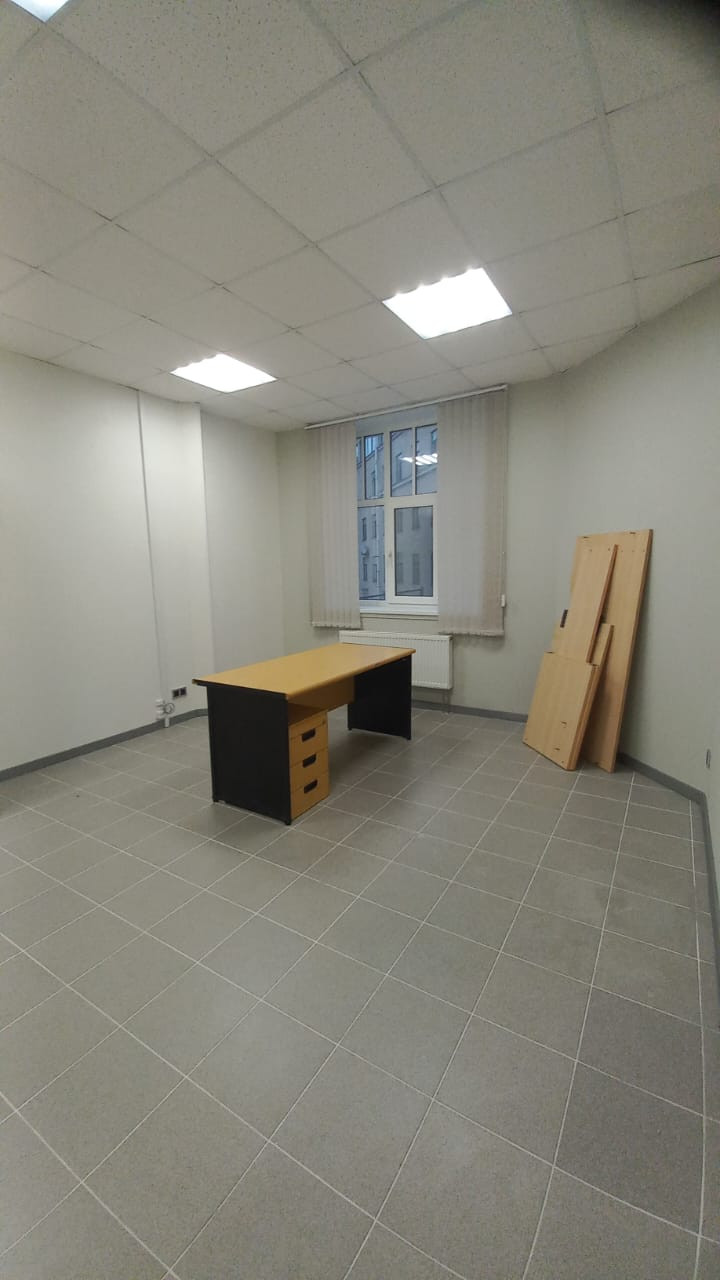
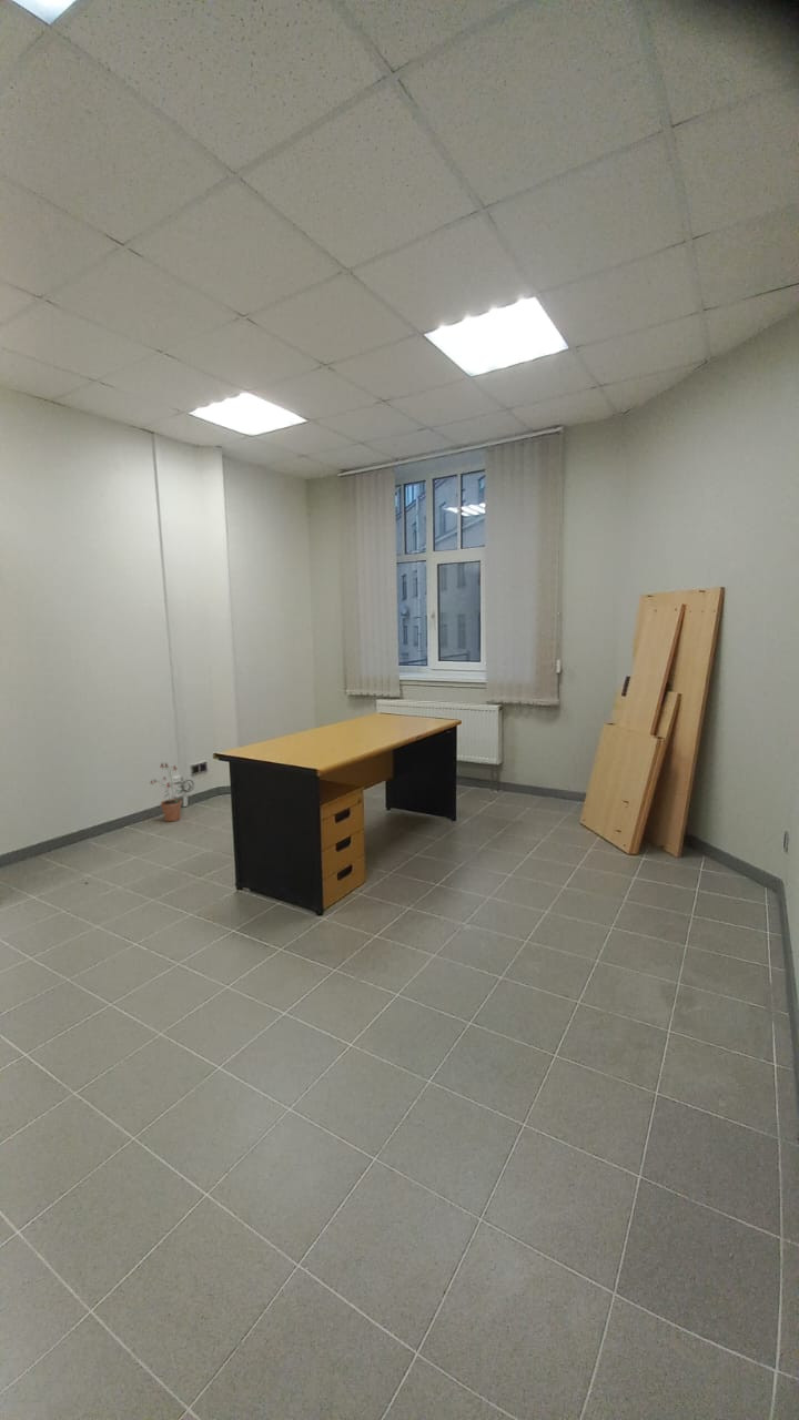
+ potted plant [149,762,183,823]
